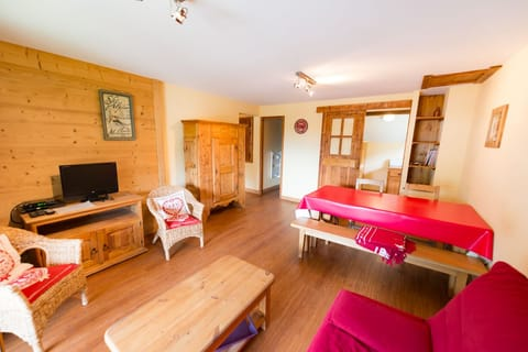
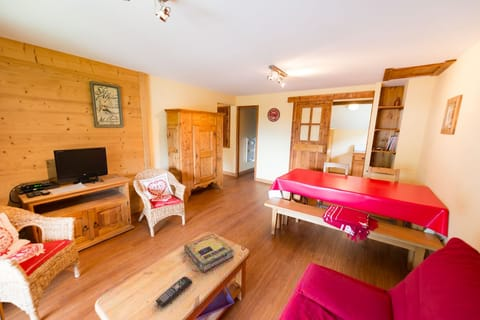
+ remote control [155,276,193,308]
+ video game box [183,233,235,274]
